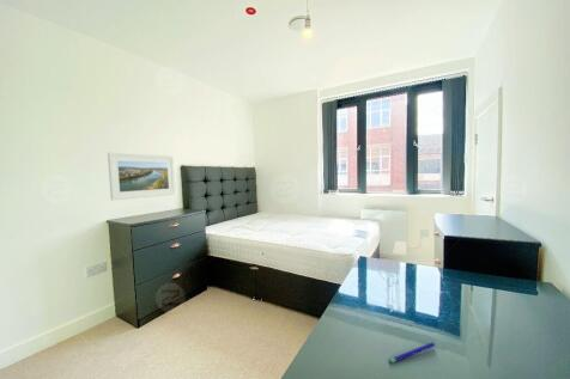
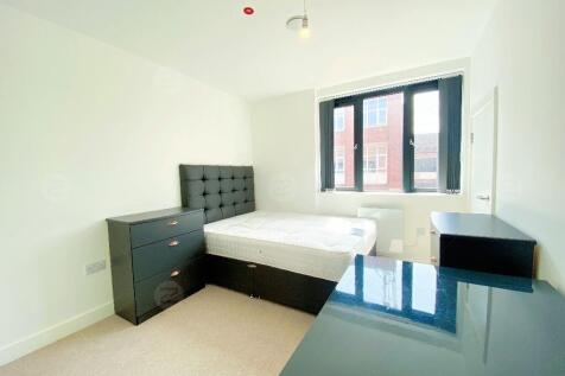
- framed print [107,152,176,201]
- pen [388,341,436,365]
